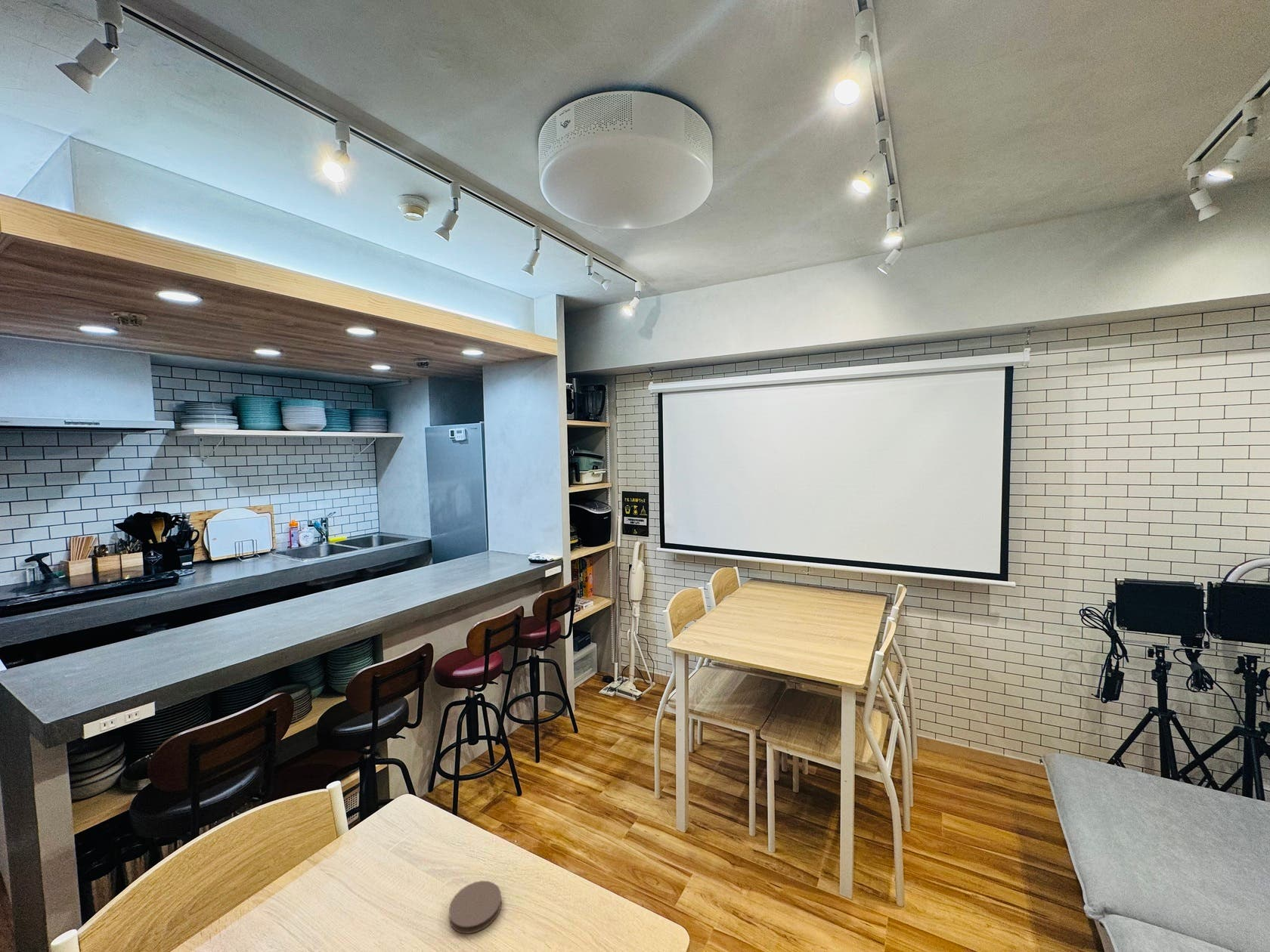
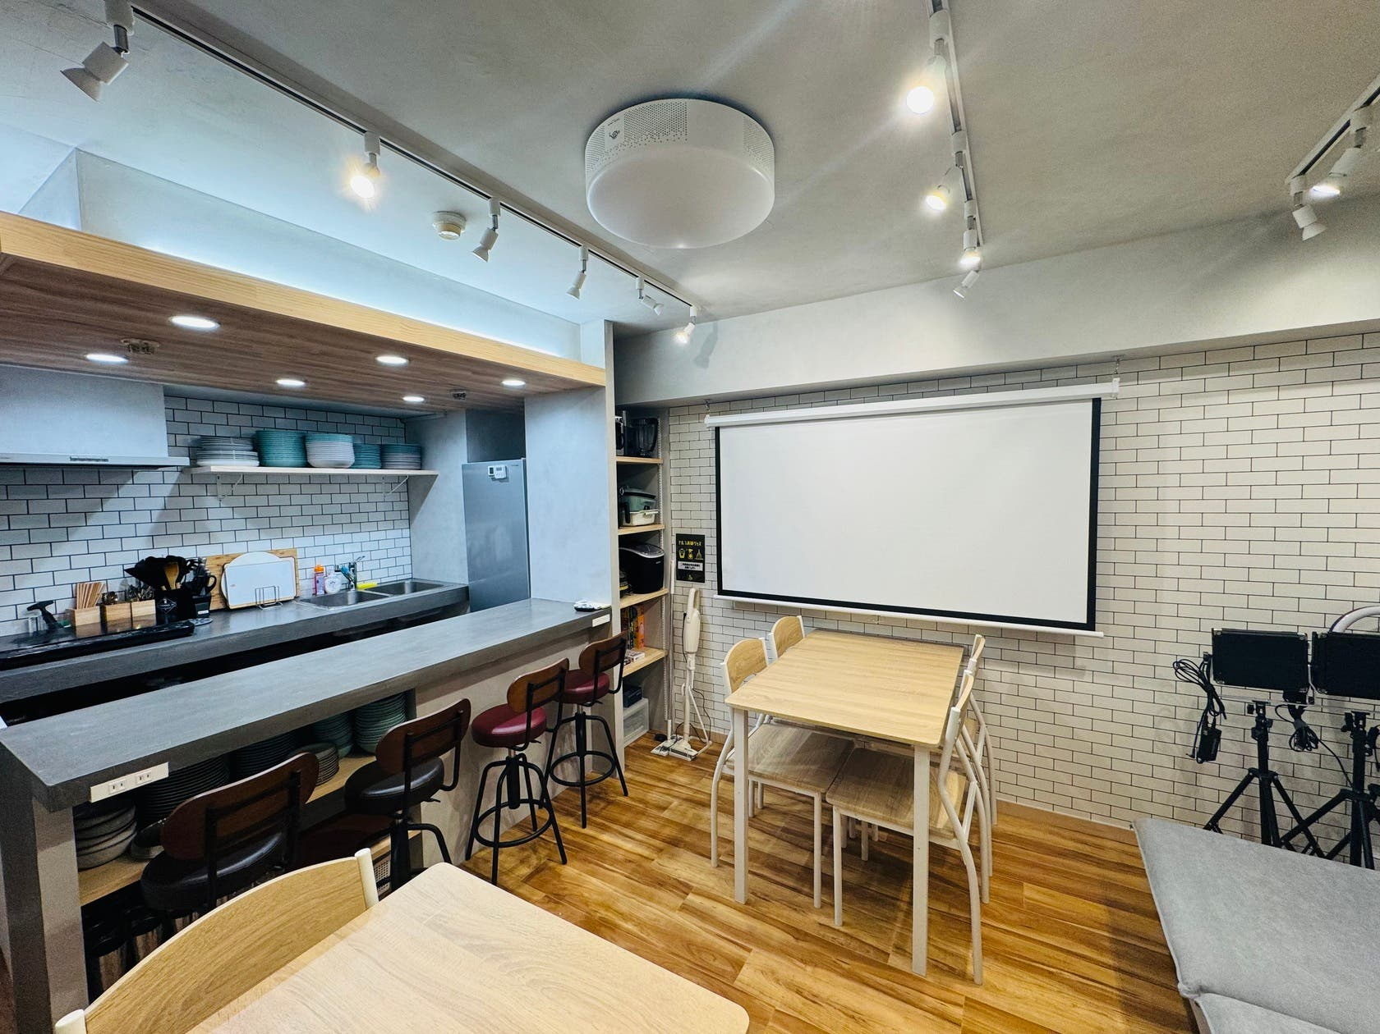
- coaster [448,880,502,935]
